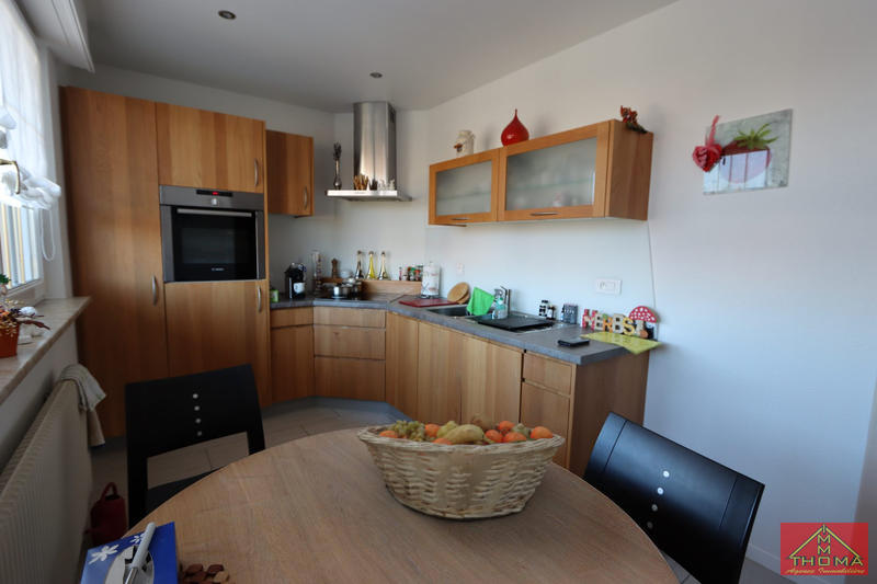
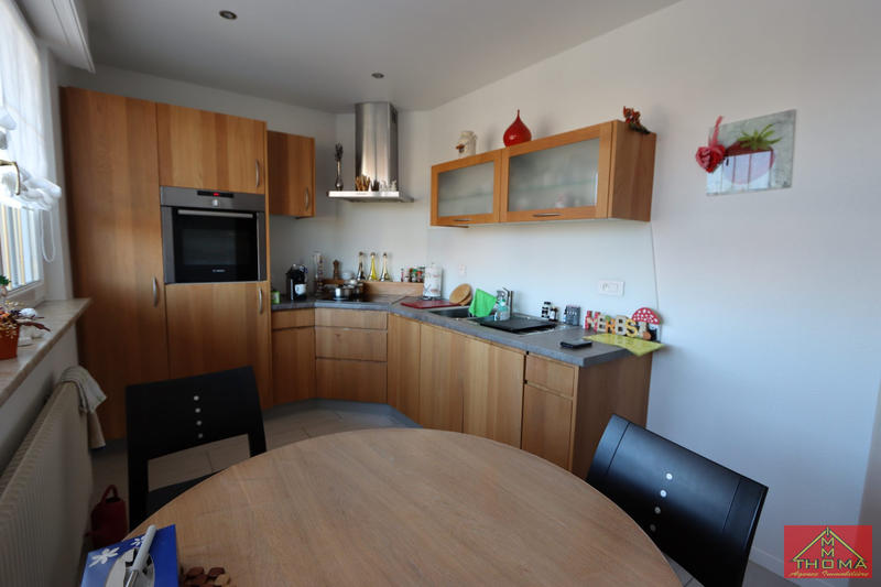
- fruit basket [356,409,566,523]
